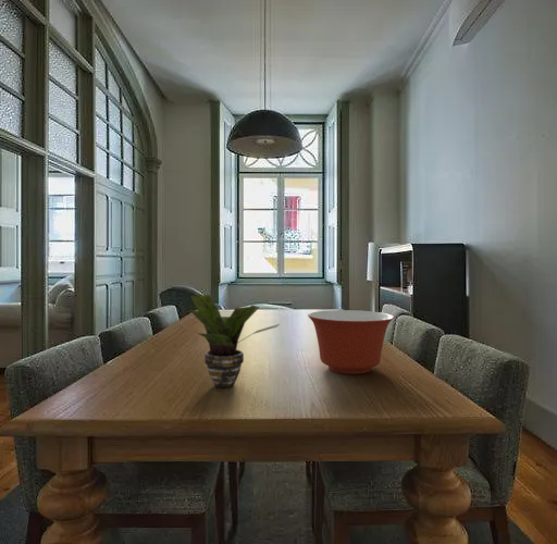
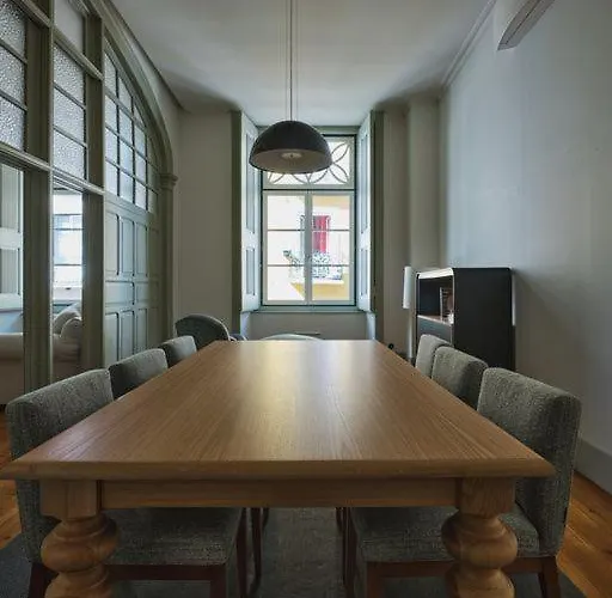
- mixing bowl [307,309,395,375]
- potted plant [188,294,282,388]
